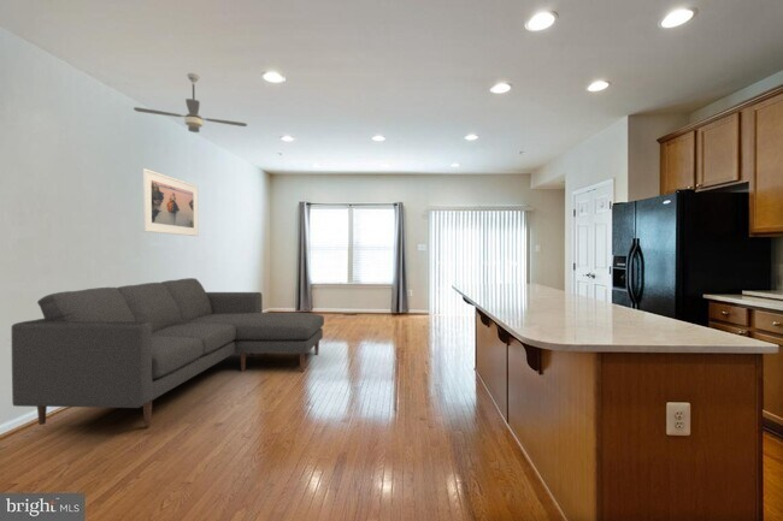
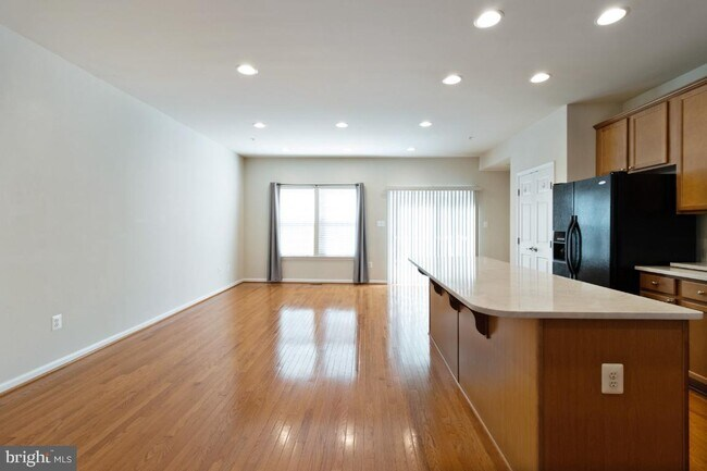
- ceiling fan [133,72,248,134]
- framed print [142,167,200,237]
- sofa [11,277,325,427]
